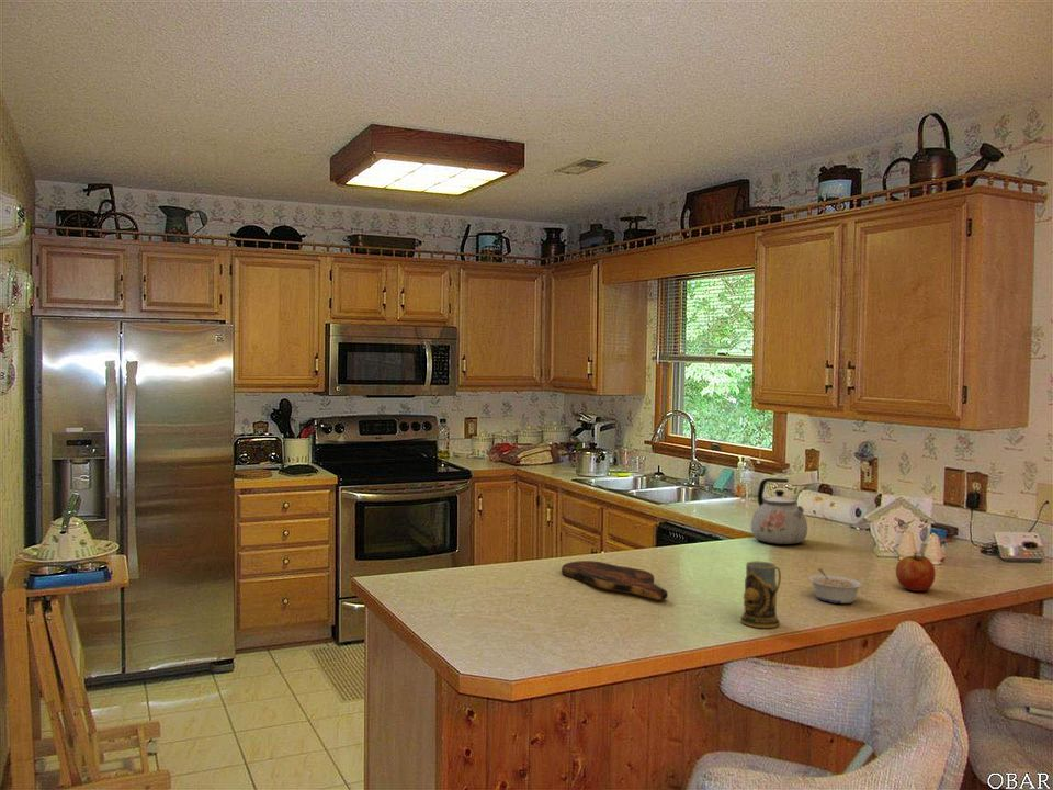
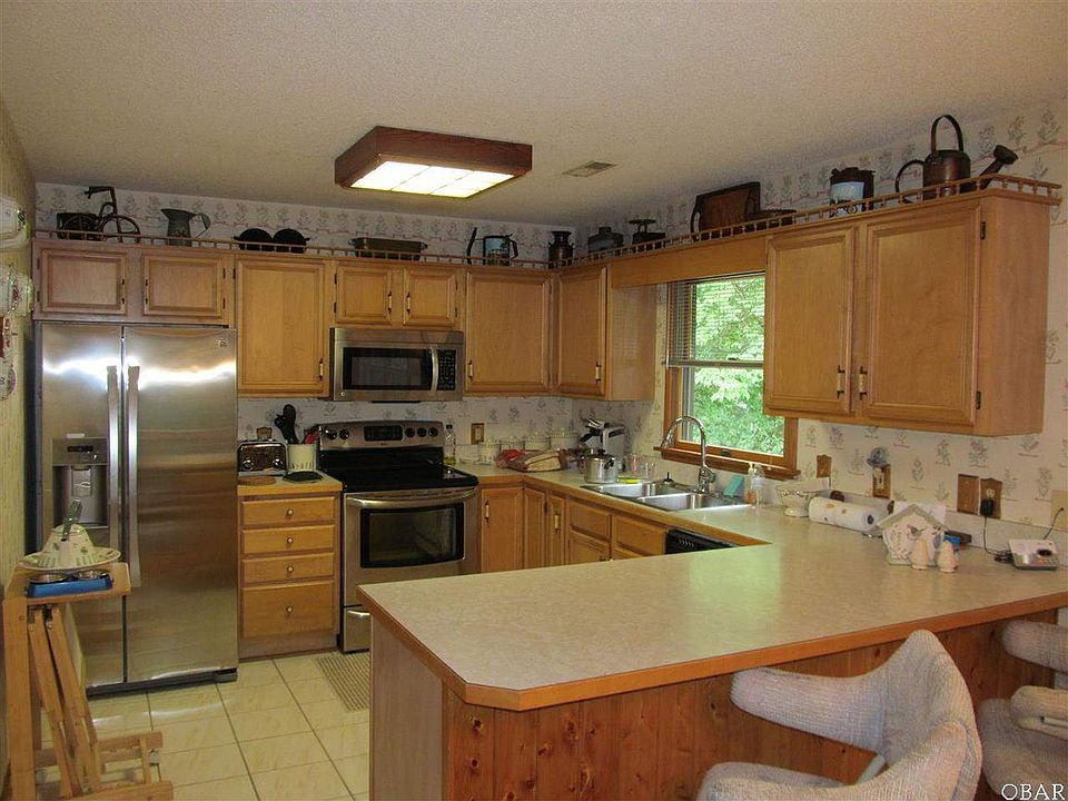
- cutting board [561,560,669,601]
- mug [739,560,782,629]
- kettle [750,477,808,545]
- fruit [895,552,937,592]
- legume [807,567,864,605]
